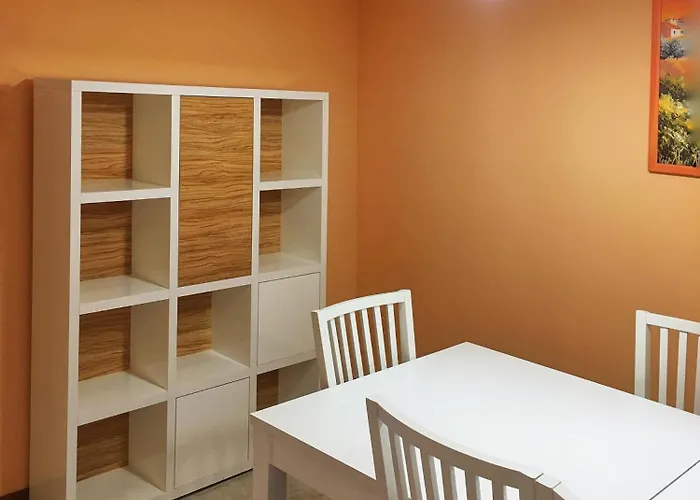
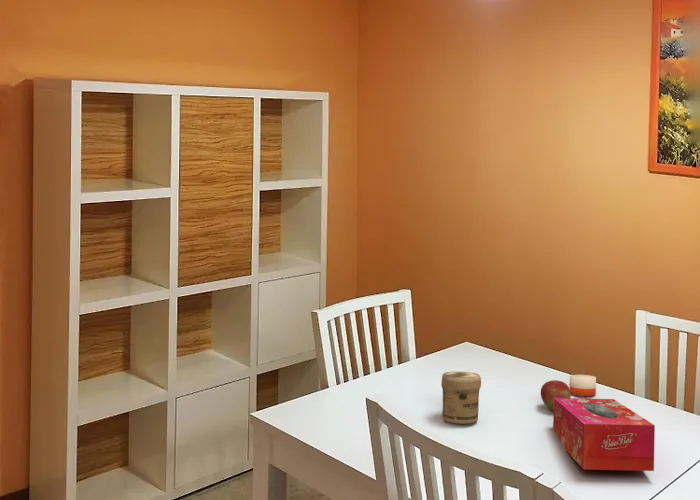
+ candle [568,367,597,397]
+ fruit [540,379,572,411]
+ jar [440,371,482,425]
+ tissue box [552,397,656,472]
